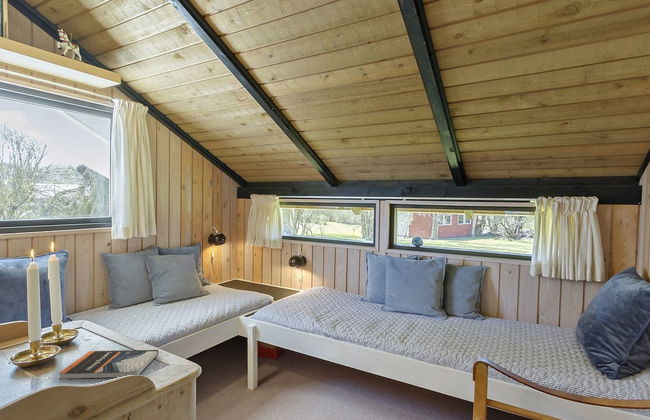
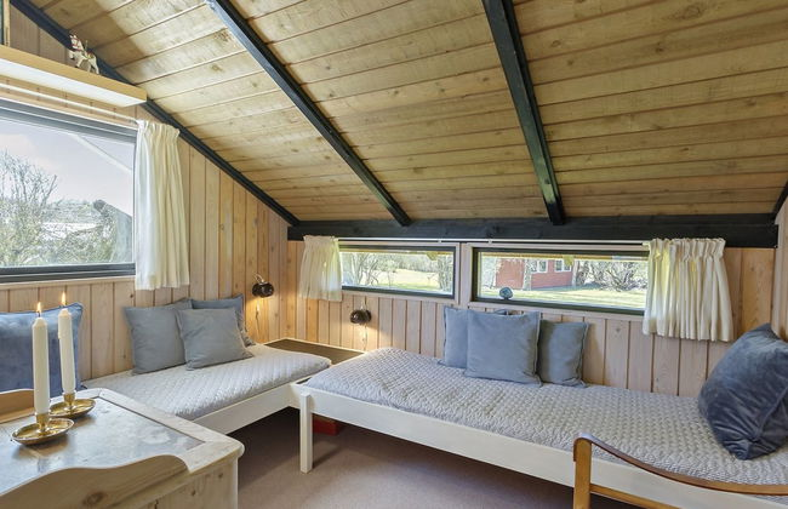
- book [58,349,159,380]
